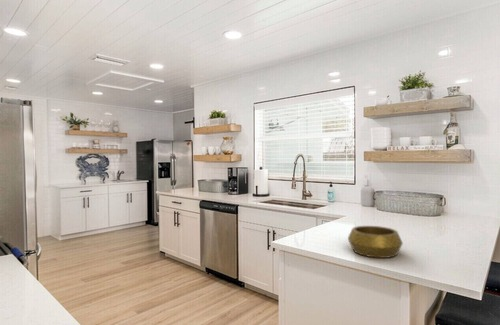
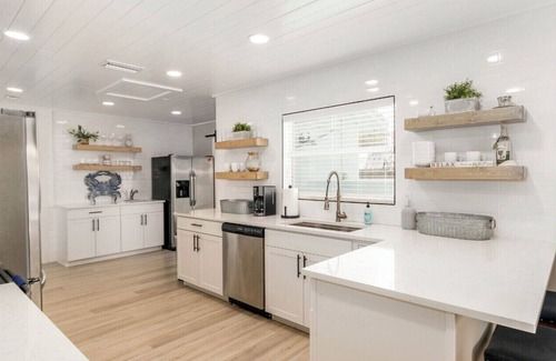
- decorative bowl [347,225,404,259]
